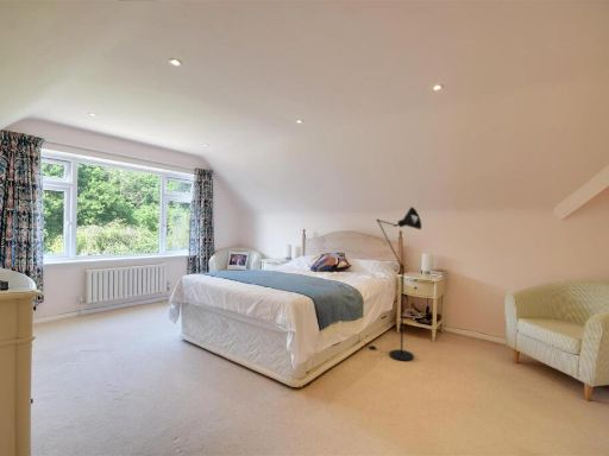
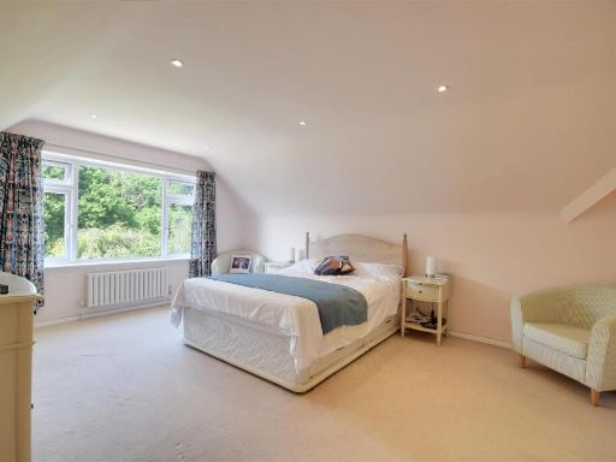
- floor lamp [365,205,422,362]
